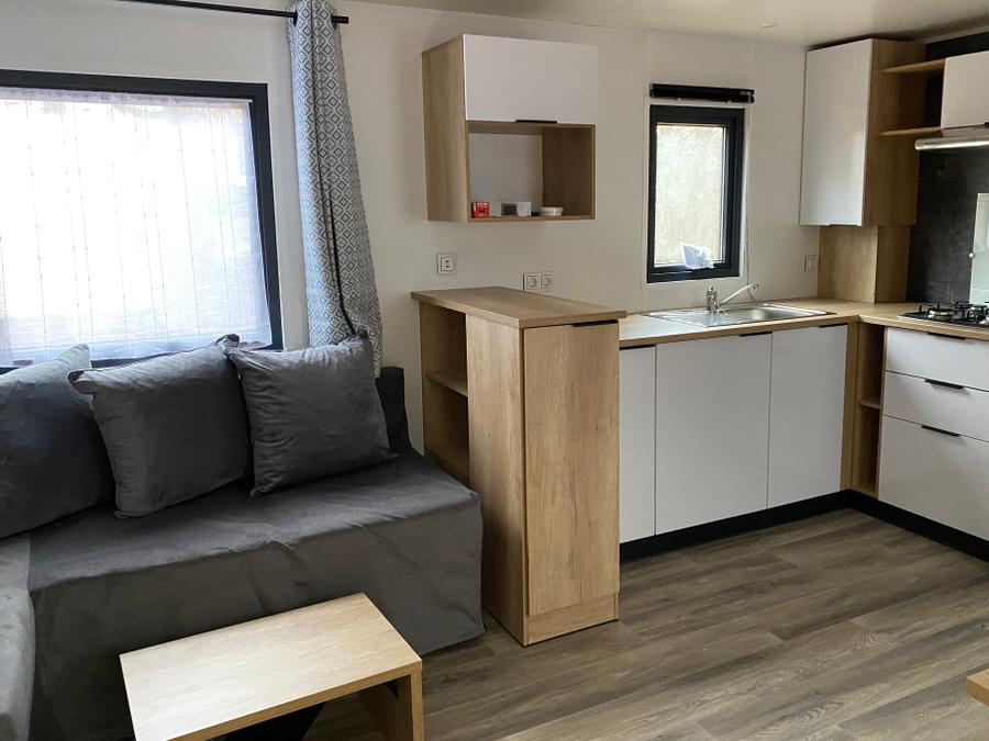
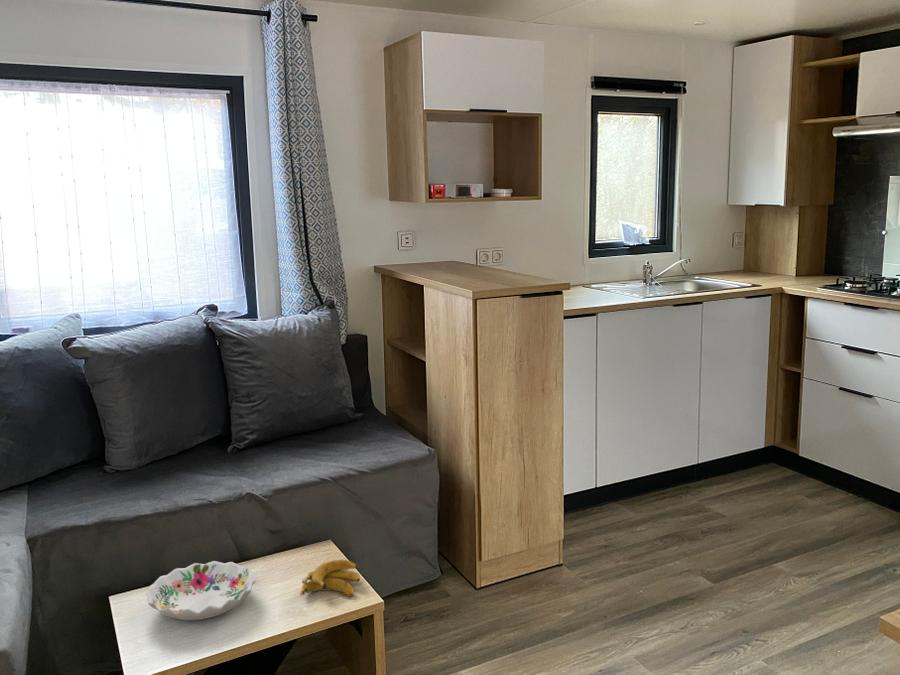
+ banana [299,559,361,598]
+ decorative bowl [145,560,257,621]
